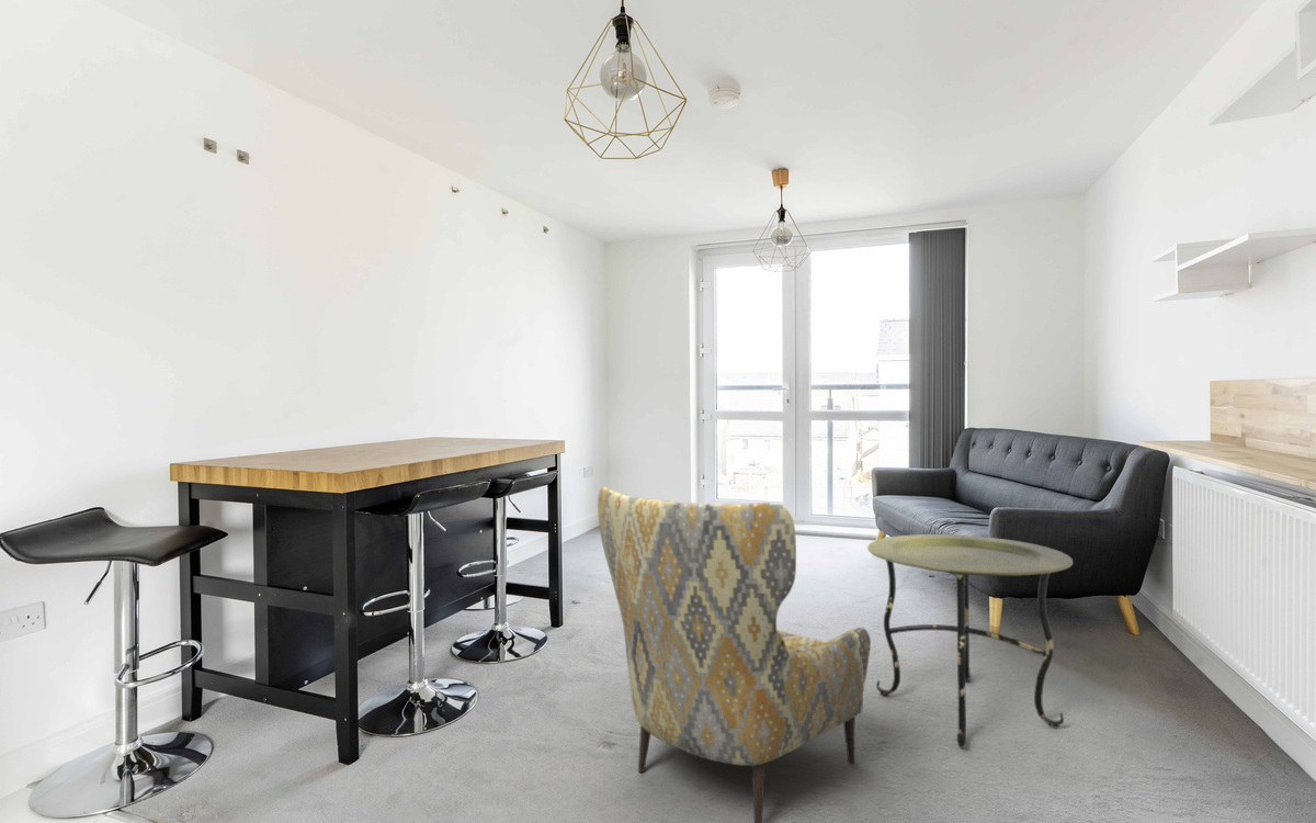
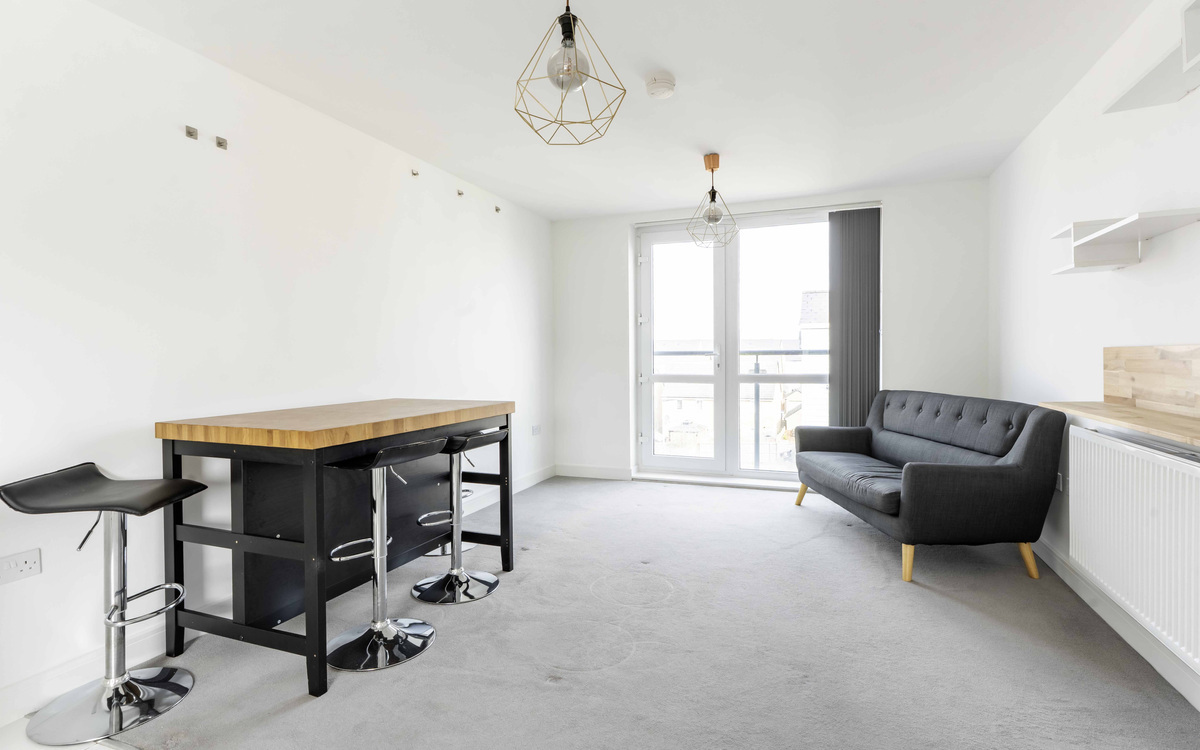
- side table [866,533,1074,749]
- armchair [597,485,872,823]
